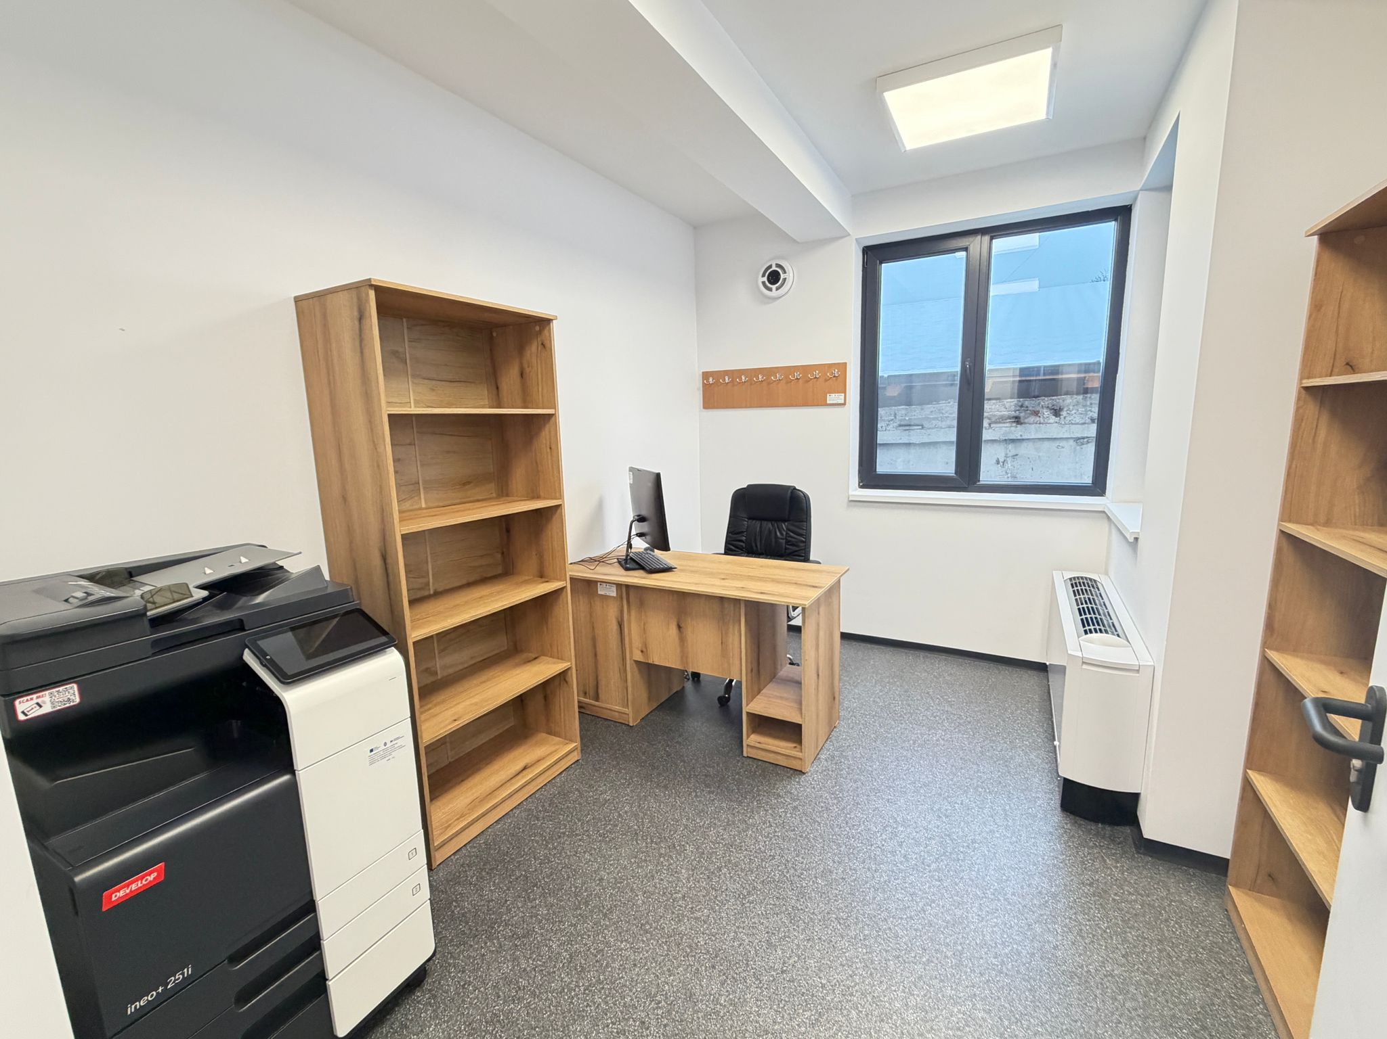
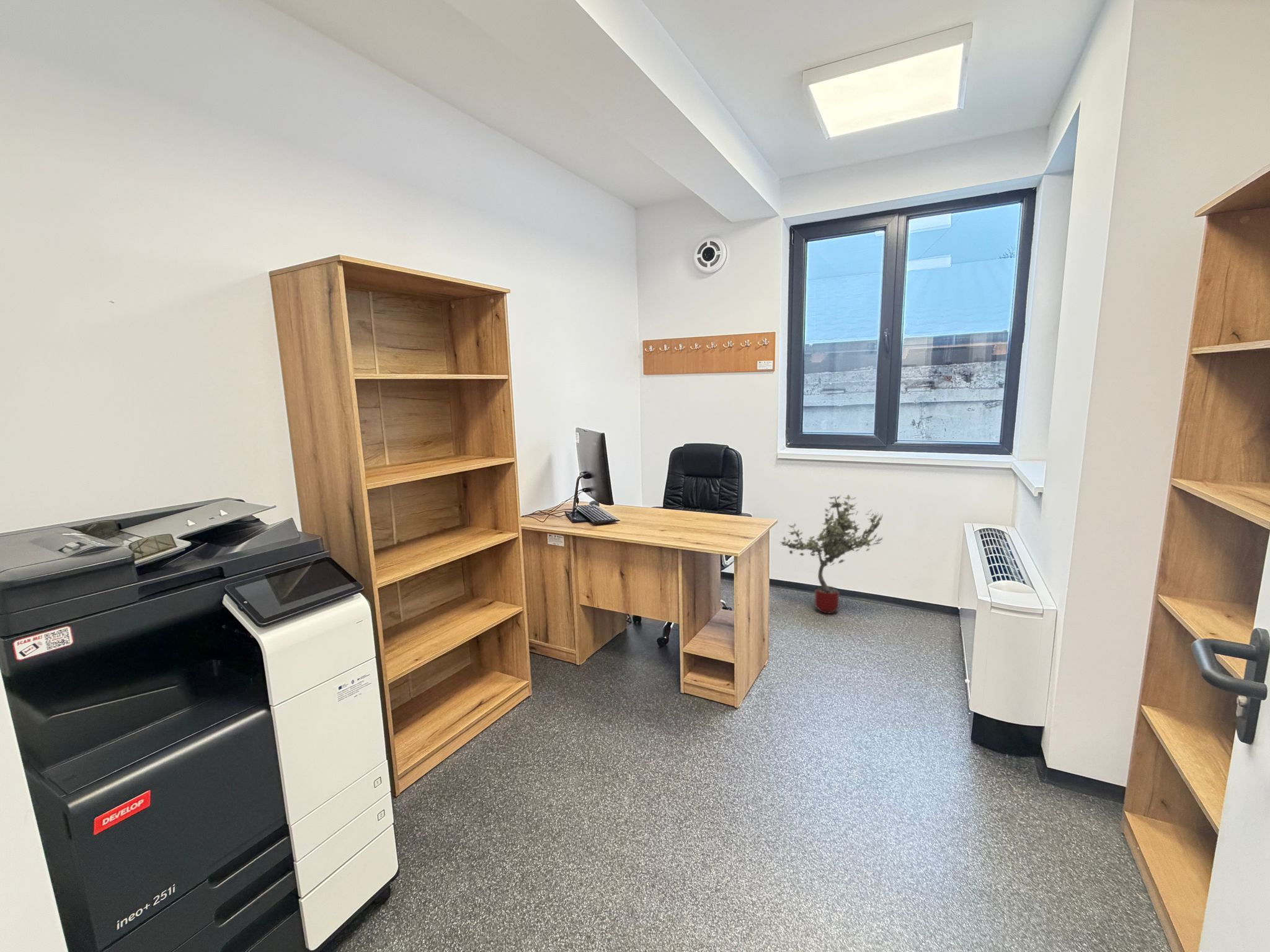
+ potted tree [779,494,884,614]
